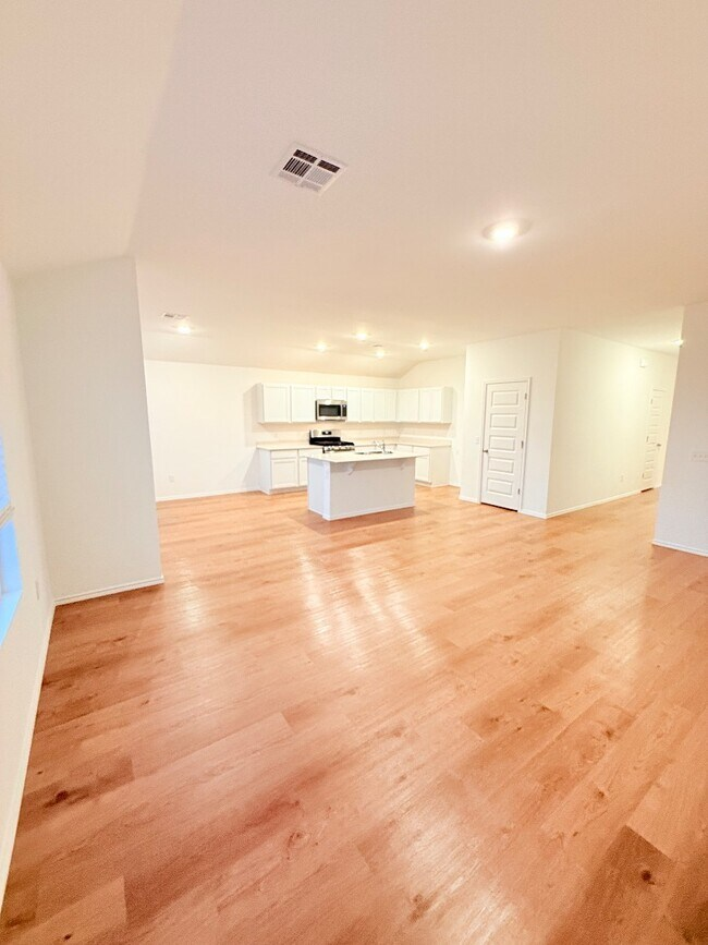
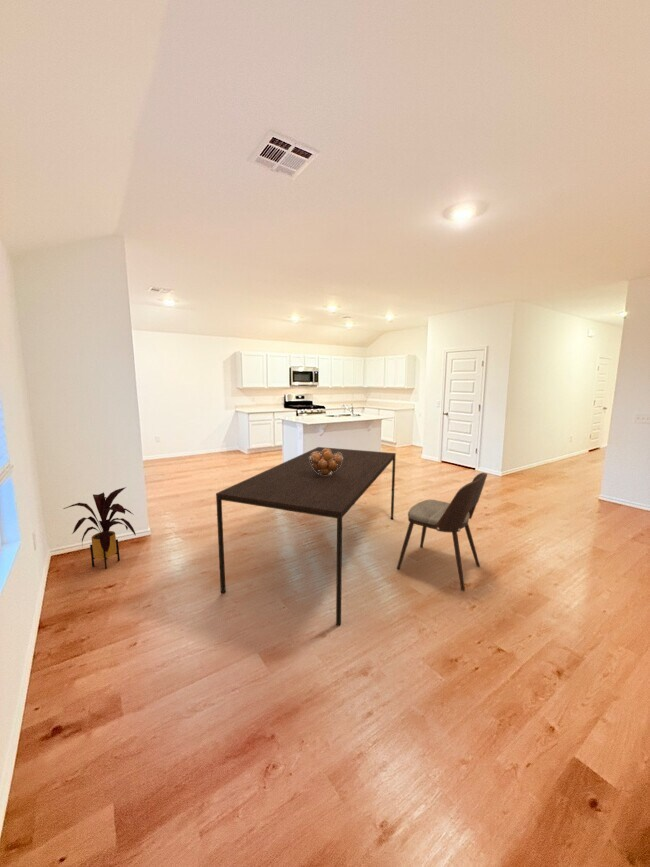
+ fruit basket [309,447,343,476]
+ dining table [215,446,397,627]
+ dining chair [396,472,488,592]
+ house plant [62,486,136,570]
